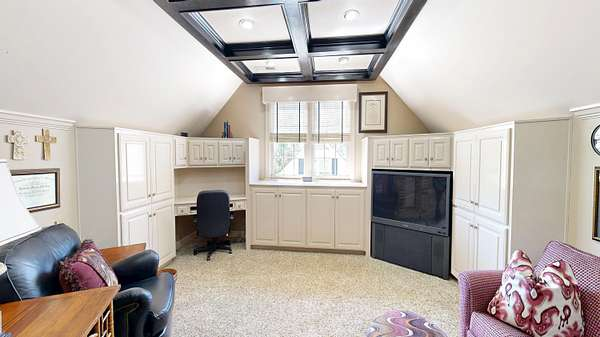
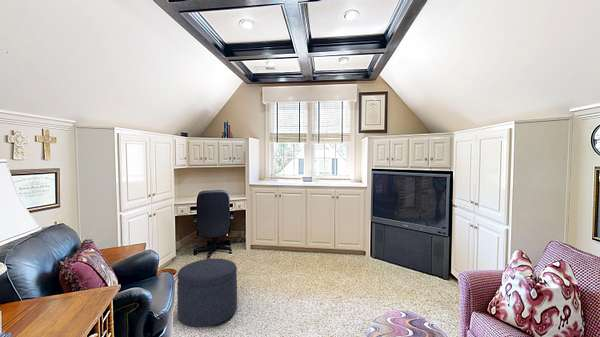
+ ottoman [176,257,238,328]
